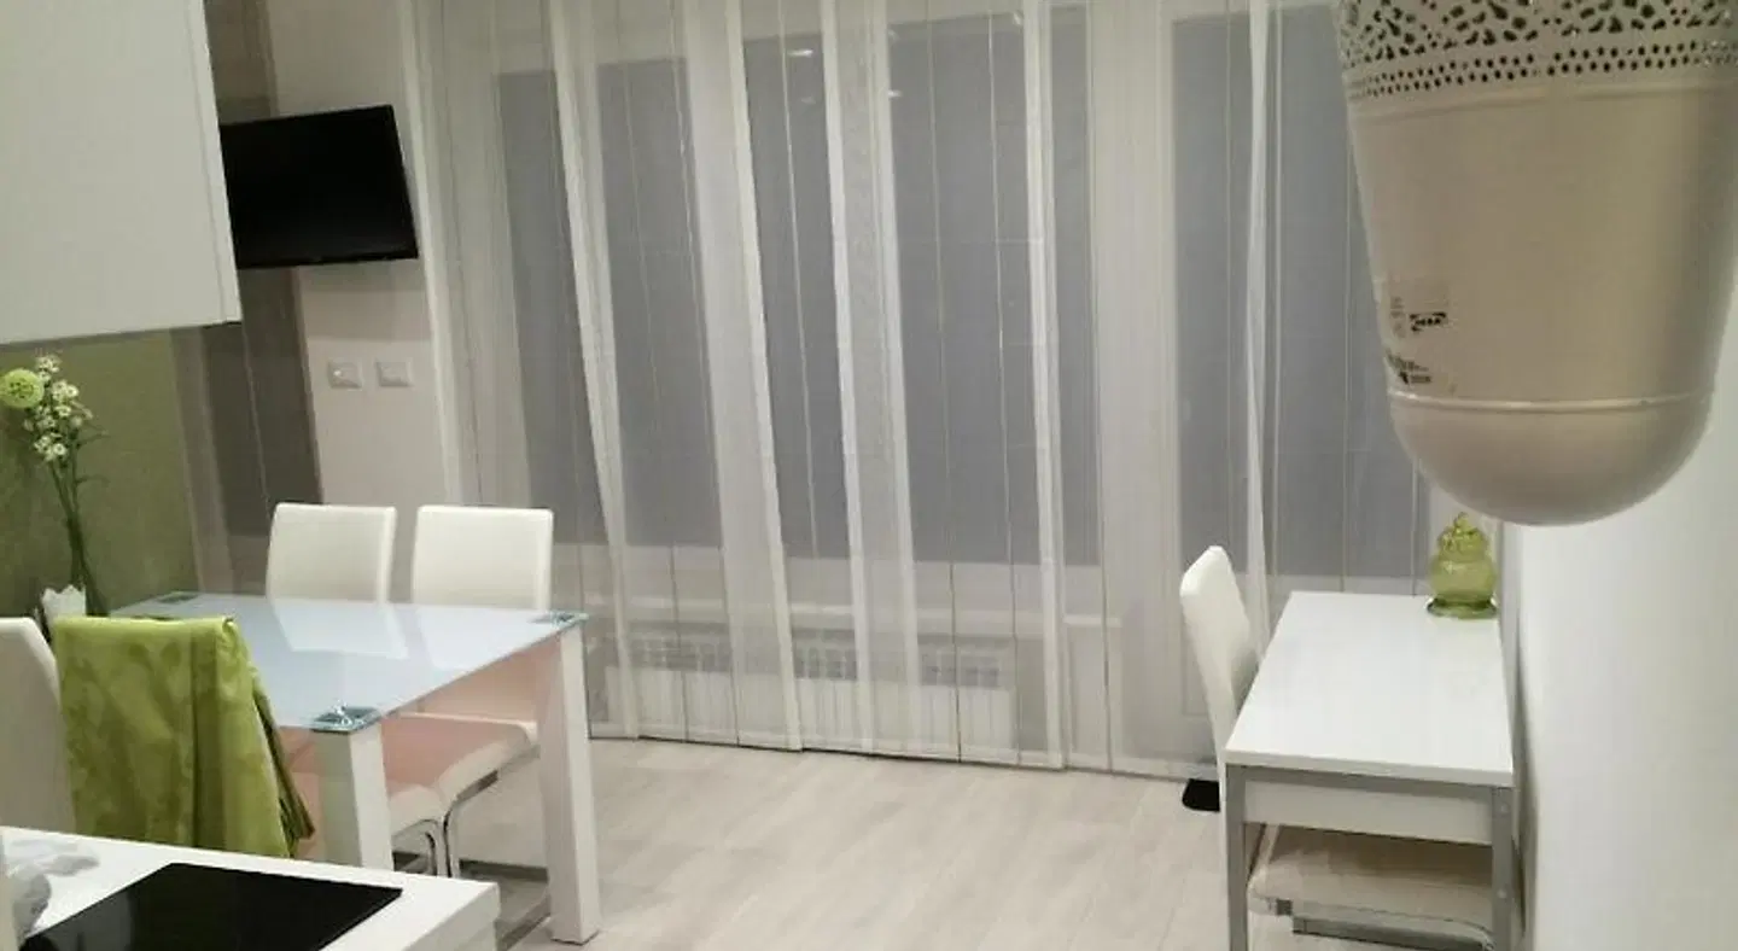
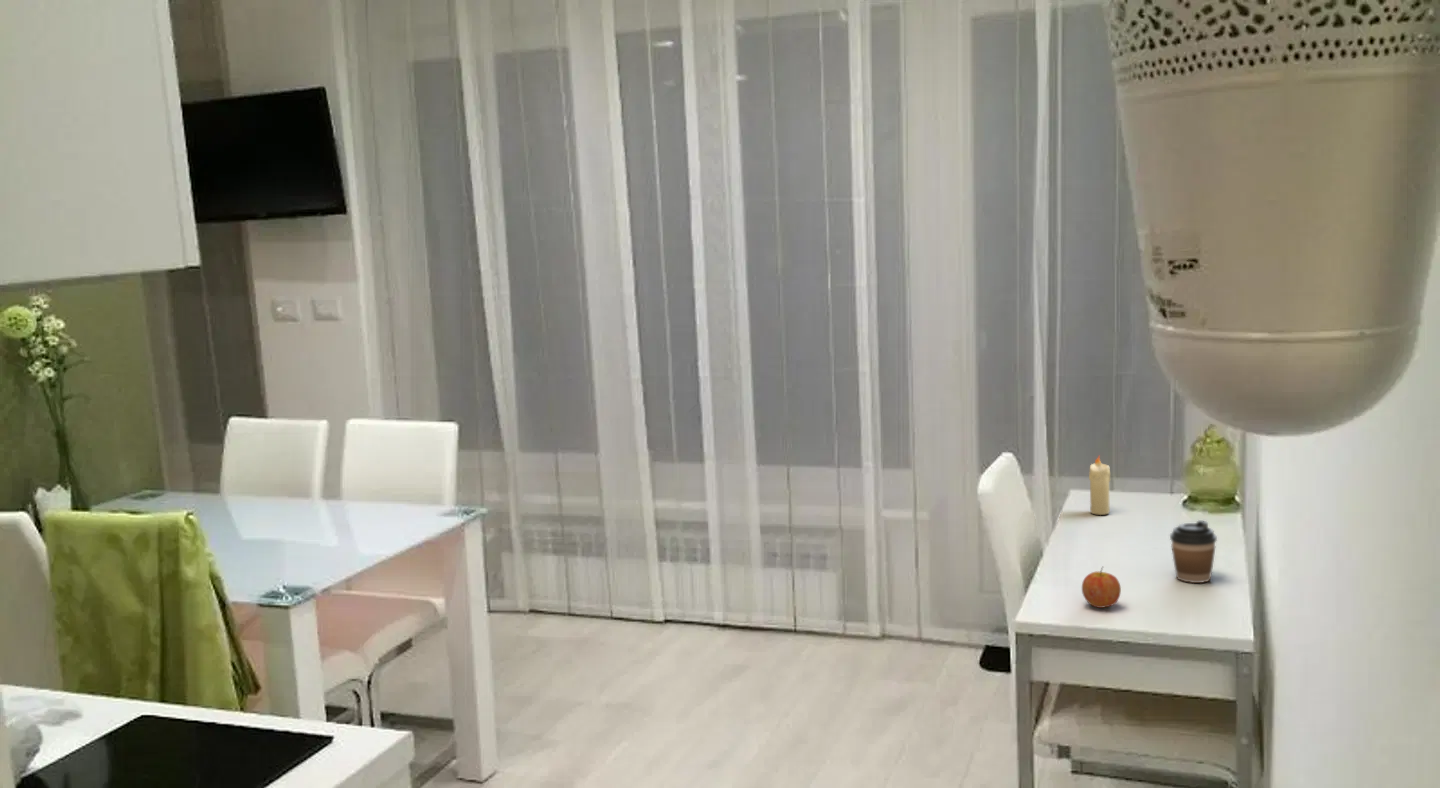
+ candle [1088,454,1111,516]
+ coffee cup [1169,519,1218,584]
+ apple [1081,566,1122,609]
